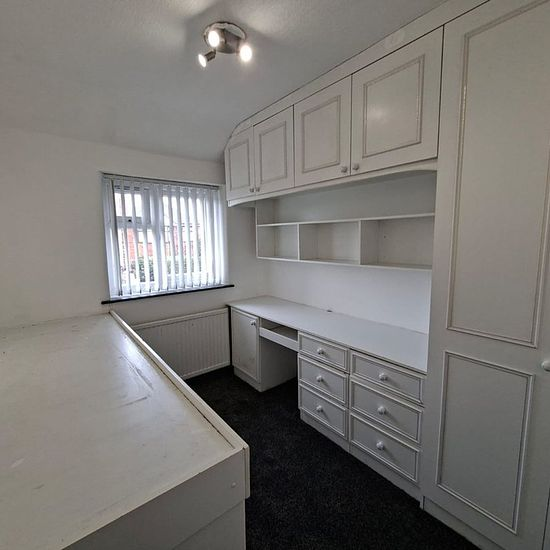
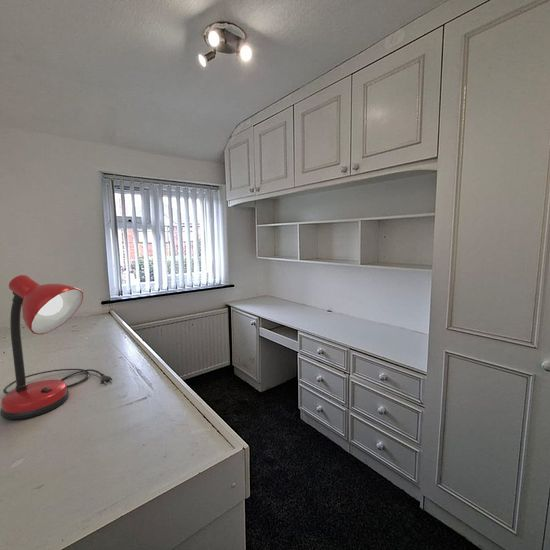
+ desk lamp [0,274,113,420]
